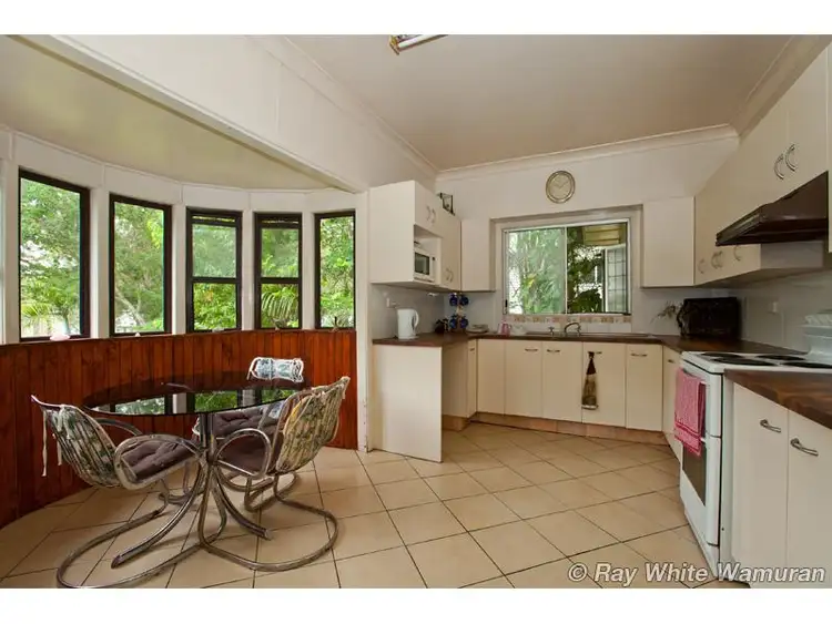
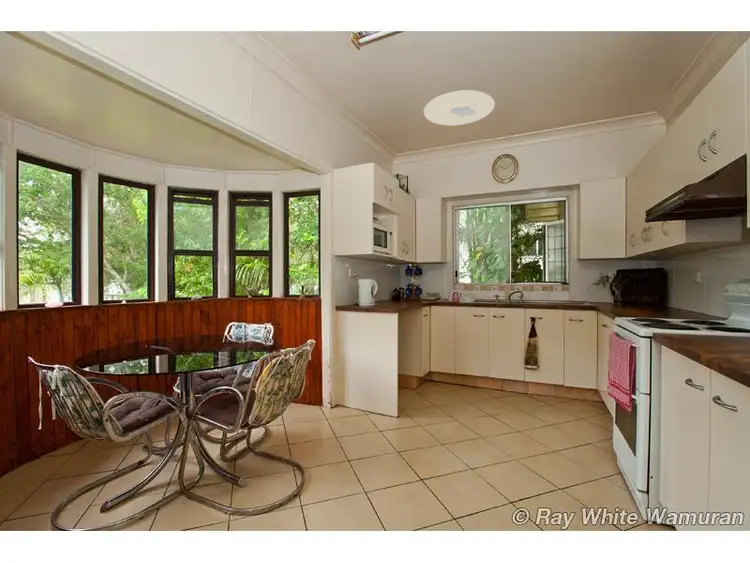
+ ceiling light [423,89,496,126]
